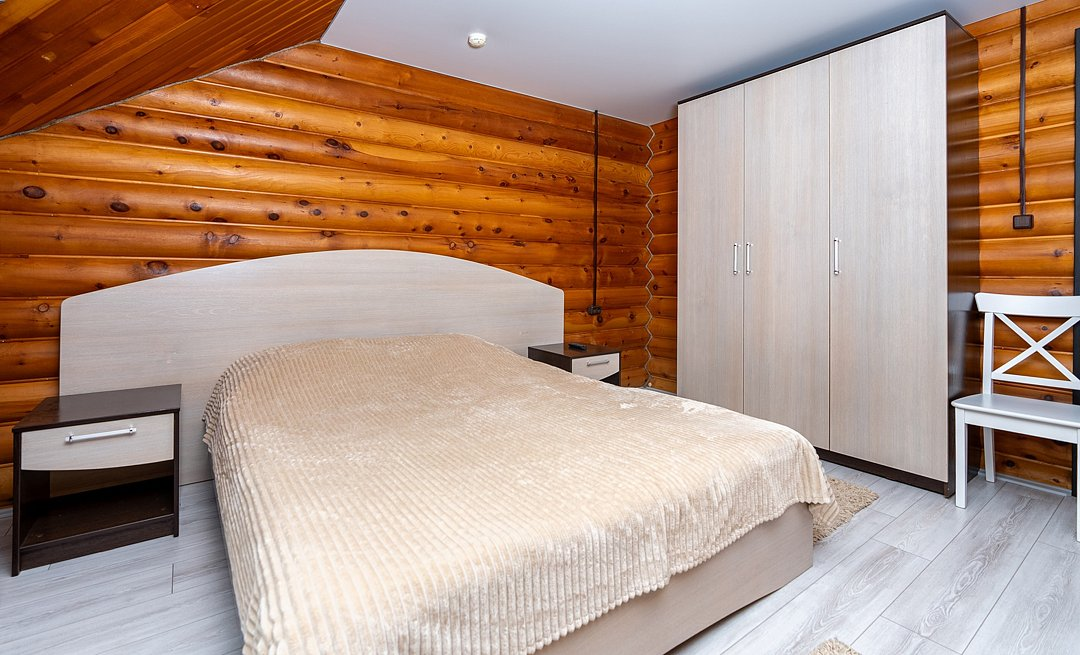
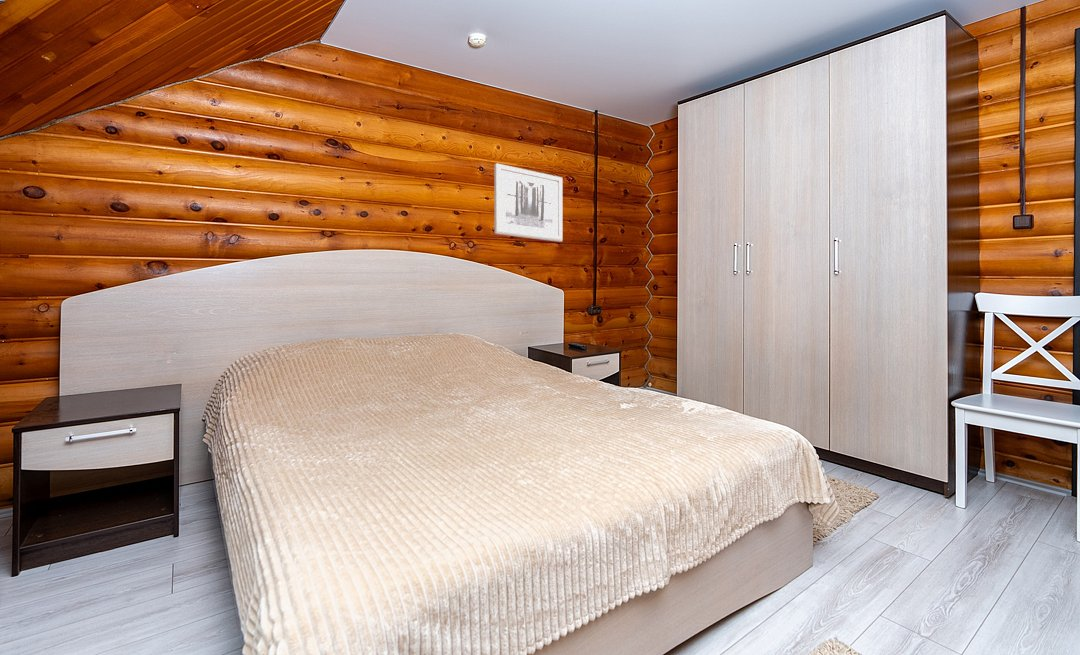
+ wall art [493,162,563,243]
